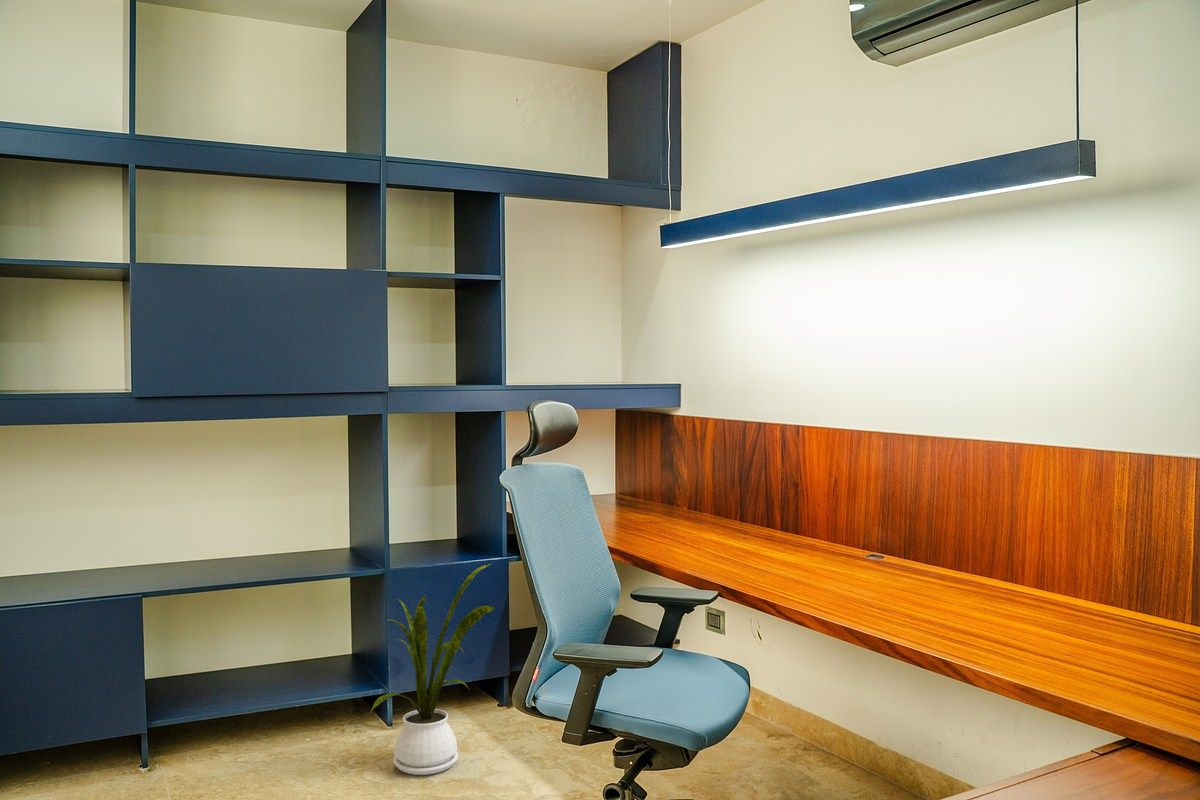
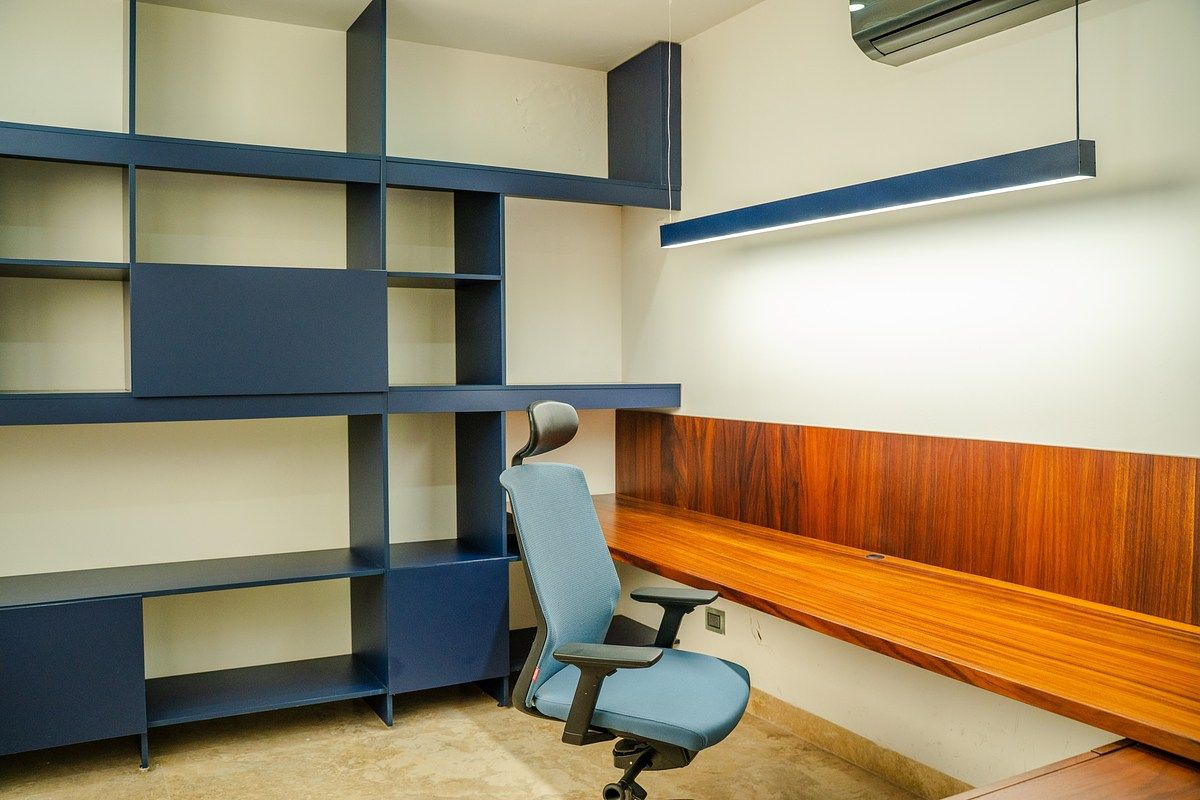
- house plant [370,563,496,776]
